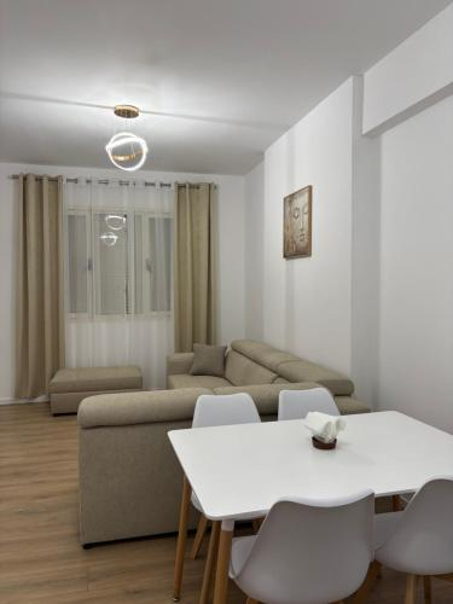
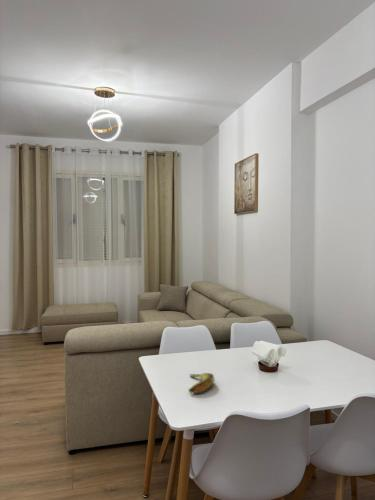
+ banana [187,372,216,394]
